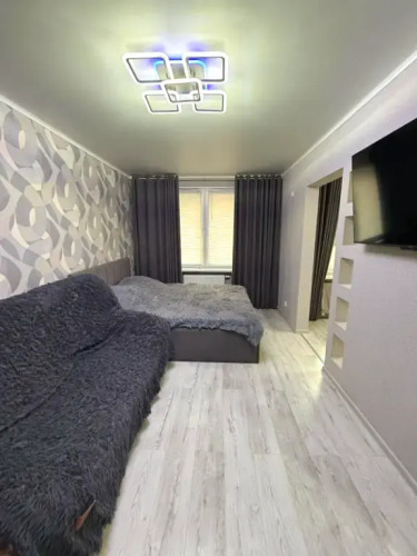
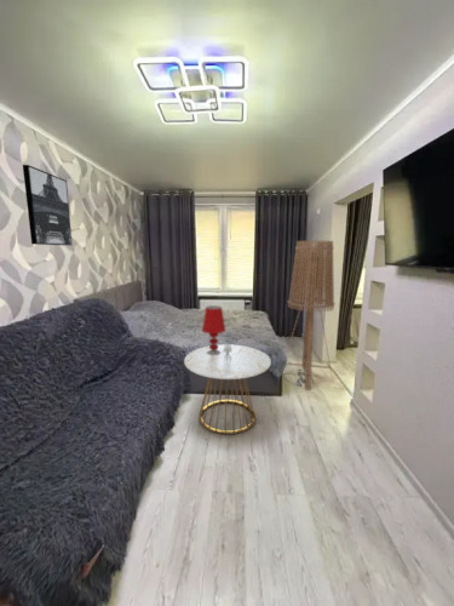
+ floor lamp [285,240,335,391]
+ wall art [22,164,74,247]
+ side table [183,343,272,436]
+ table lamp [201,304,226,355]
